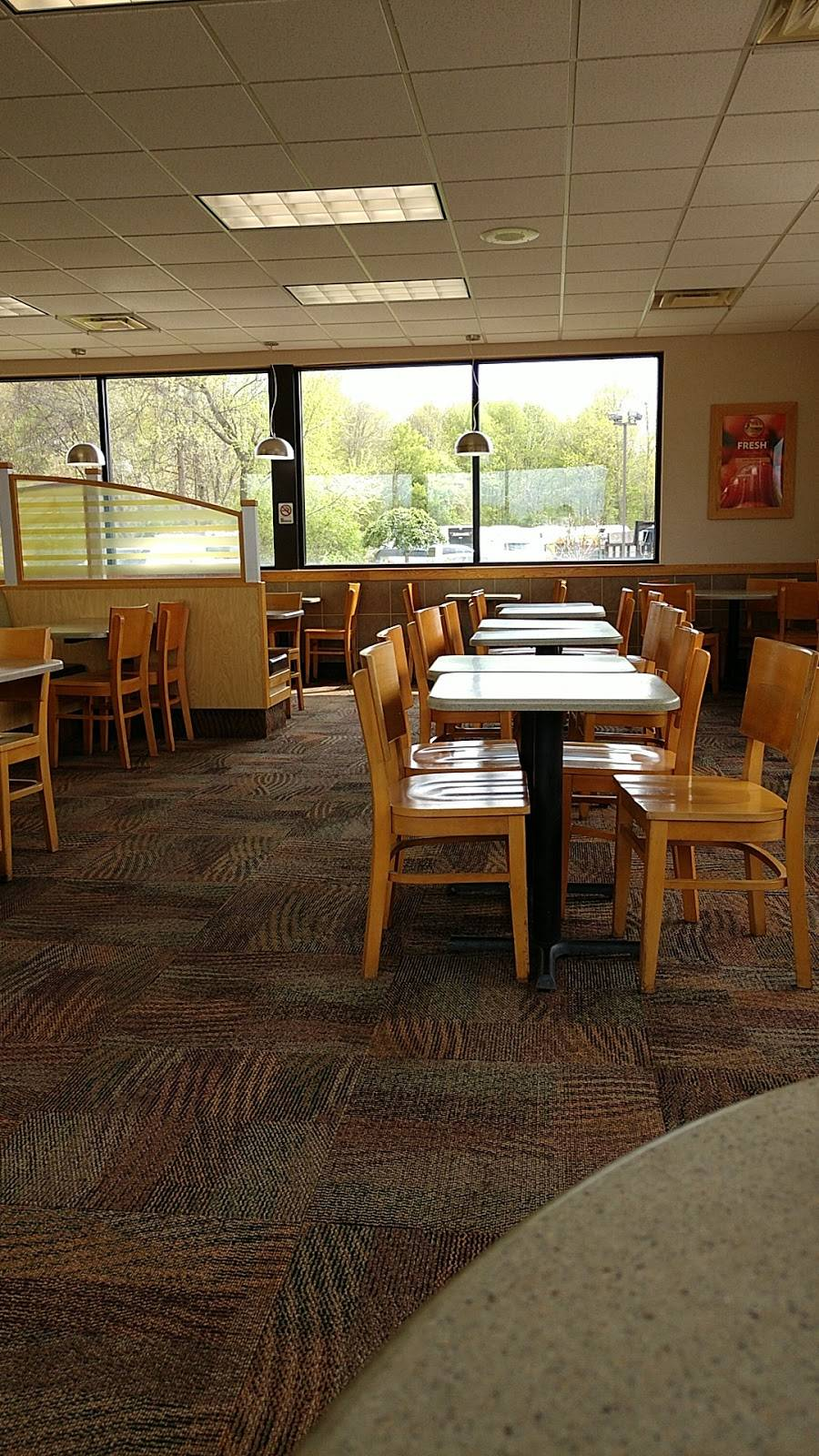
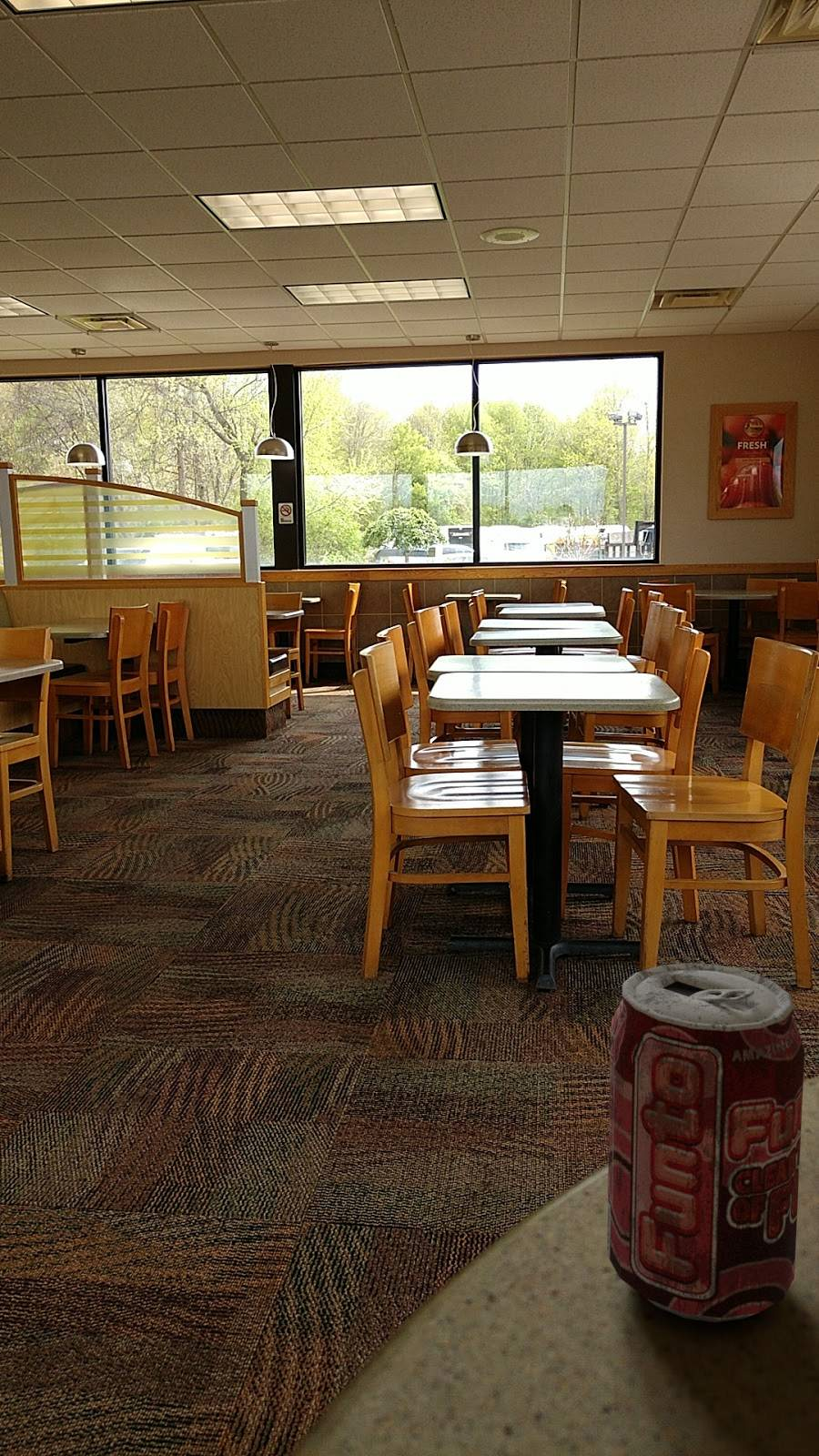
+ beverage can [606,962,805,1323]
